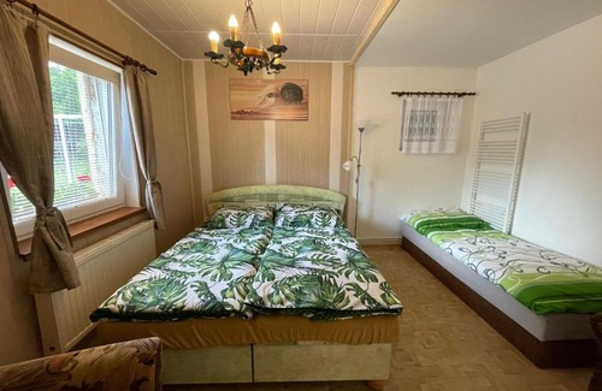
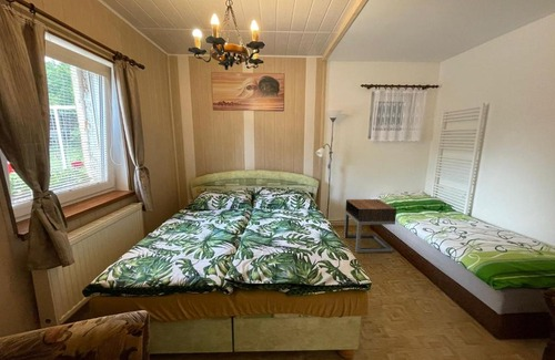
+ nightstand [343,198,397,254]
